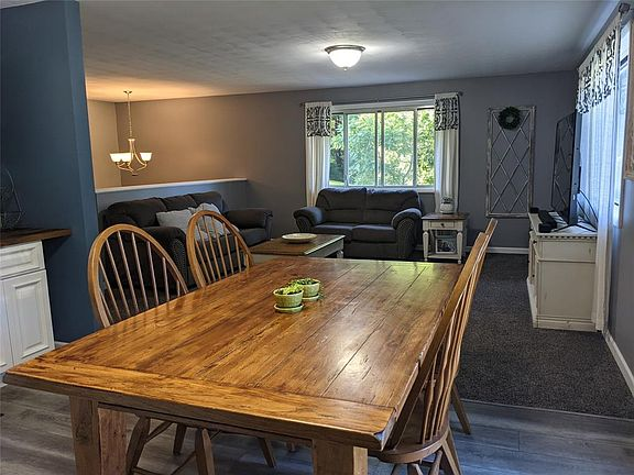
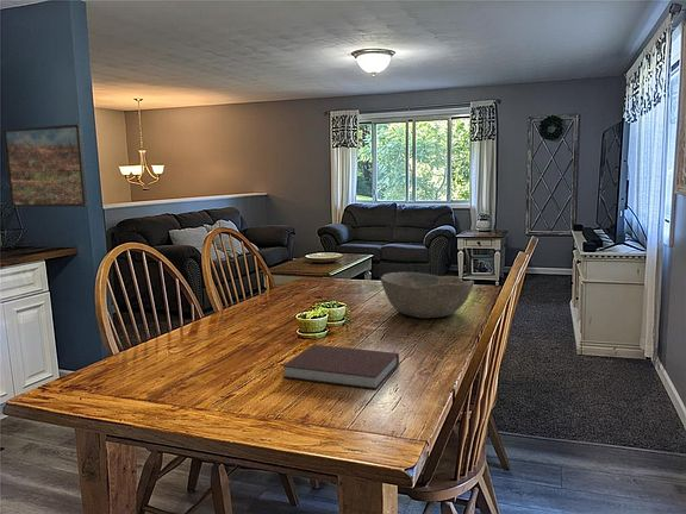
+ bowl [380,271,475,319]
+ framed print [1,124,89,208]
+ notebook [281,344,400,390]
